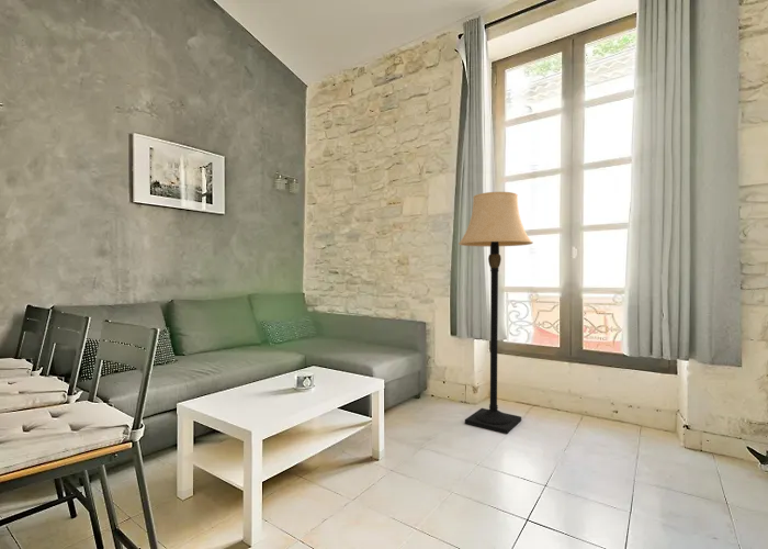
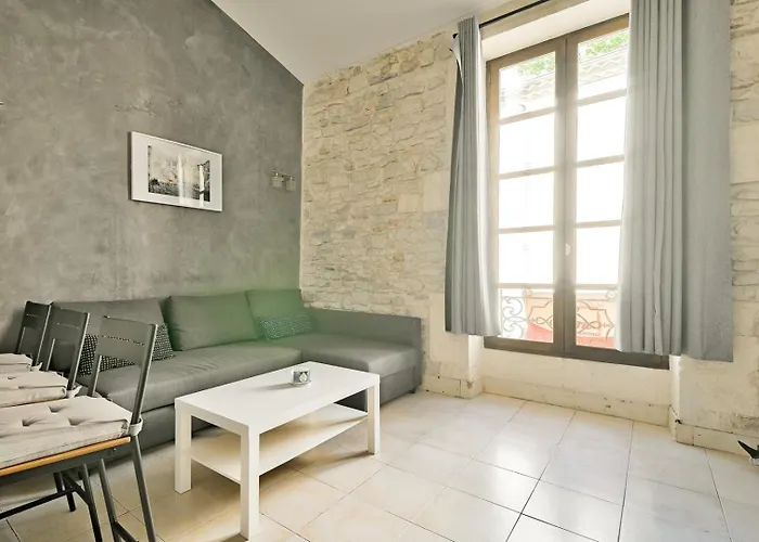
- lamp [458,191,534,435]
